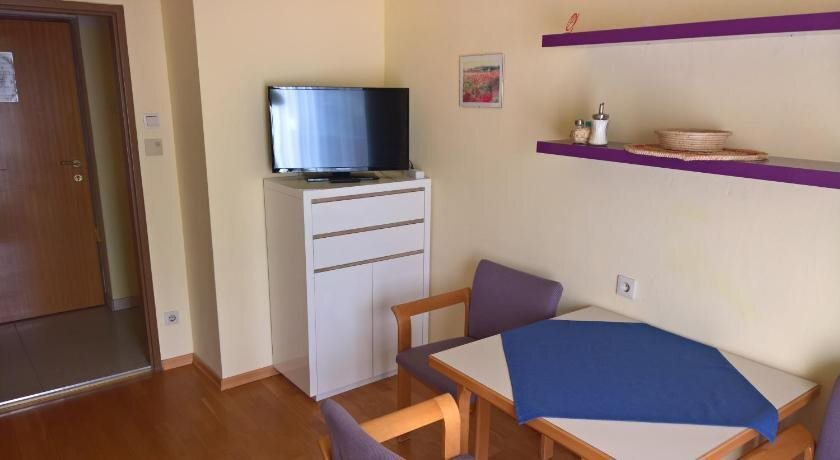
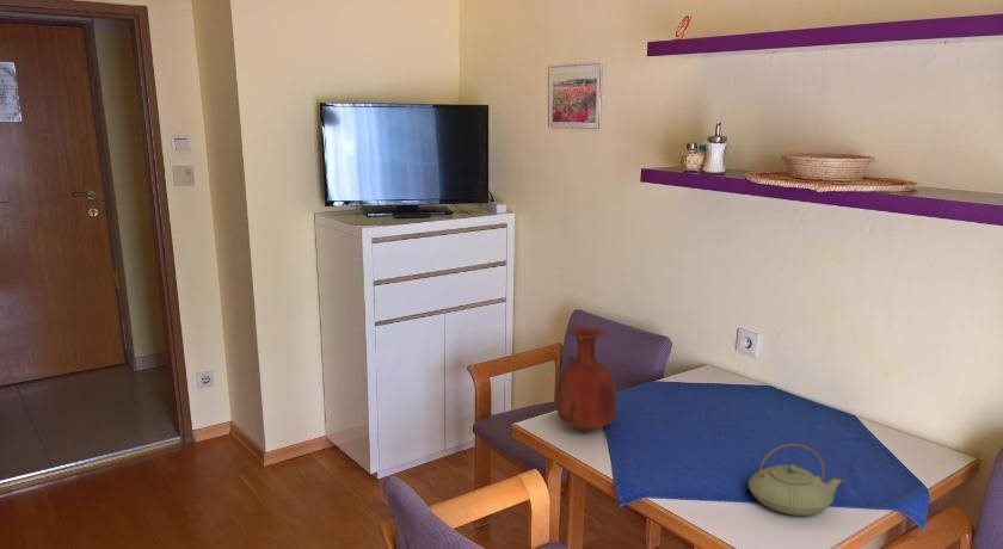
+ vase [555,326,617,434]
+ teapot [747,443,845,517]
